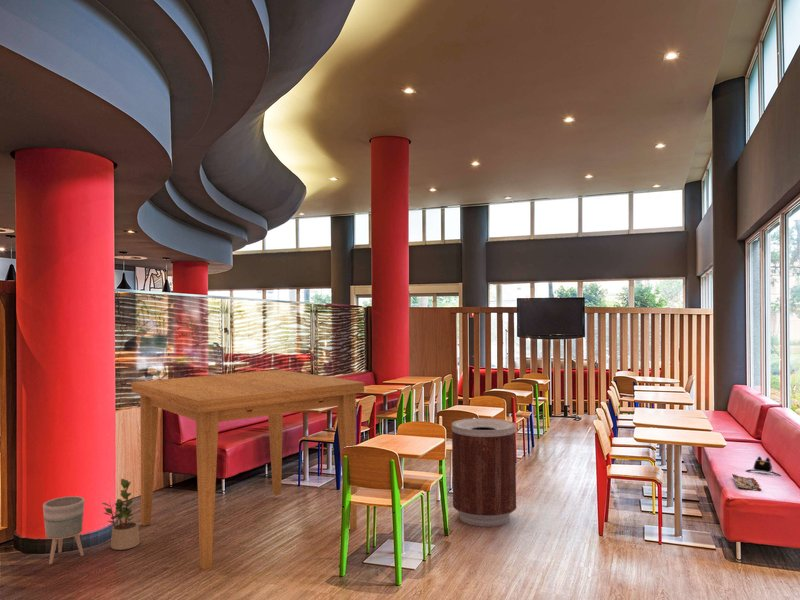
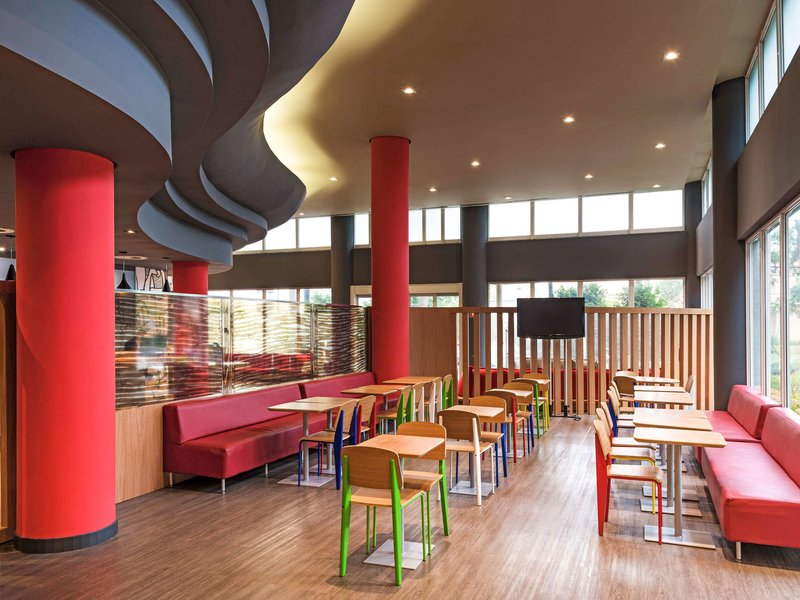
- potted plant [101,478,140,551]
- handbag [745,455,782,477]
- dining table [131,369,365,570]
- planter [42,495,85,565]
- magazine [731,473,762,491]
- trash can [451,417,517,527]
